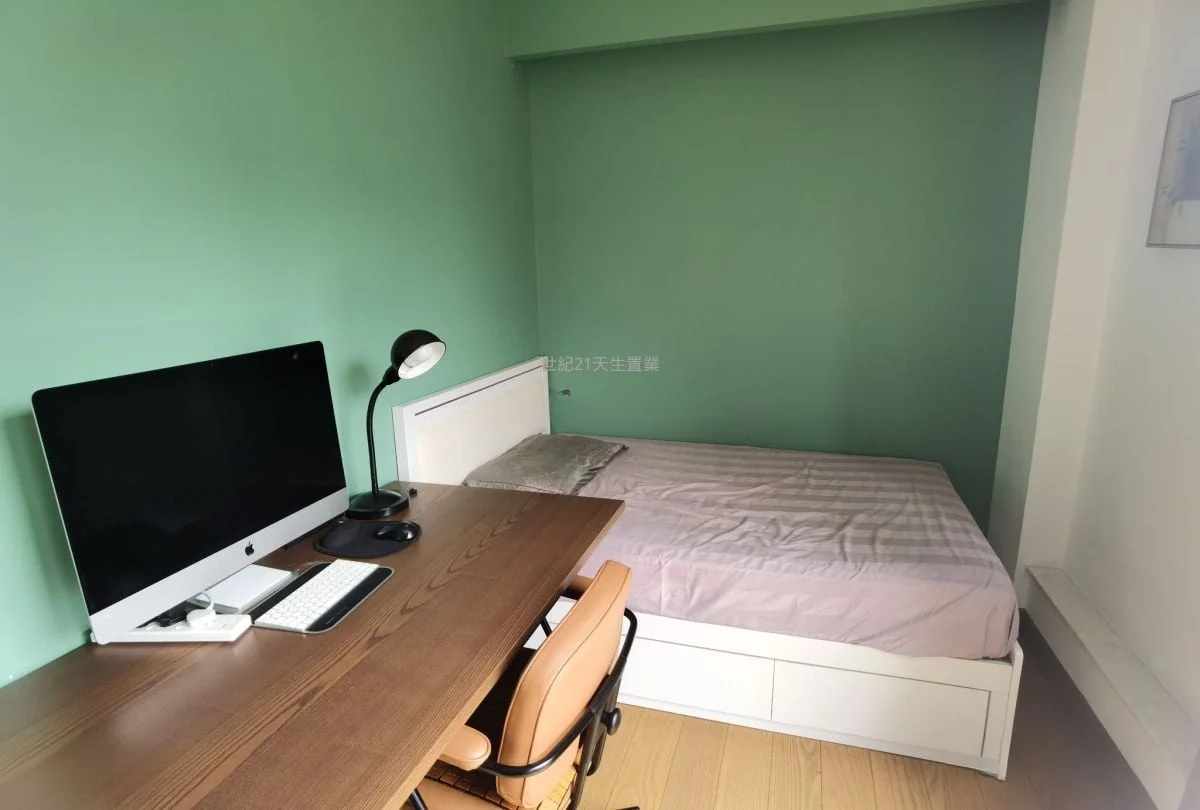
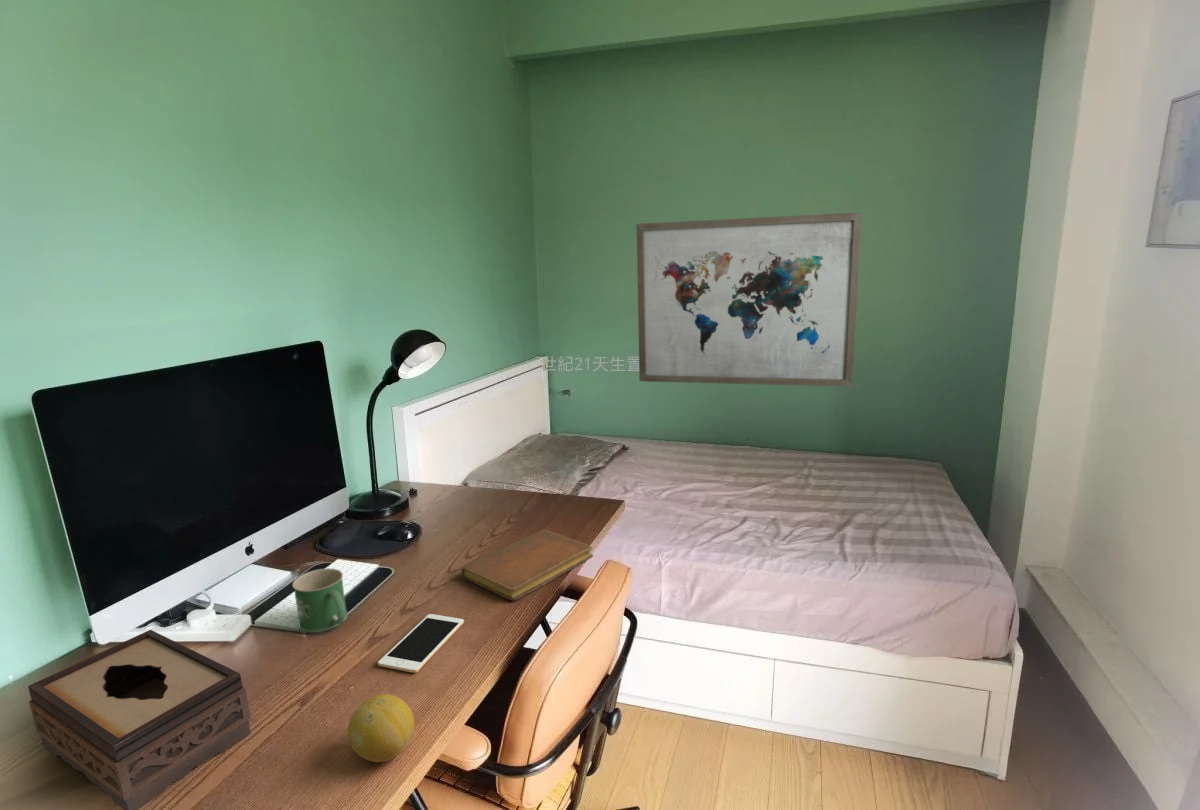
+ notebook [460,528,594,602]
+ wall art [636,211,863,388]
+ cell phone [377,613,465,674]
+ fruit [347,693,416,763]
+ tissue box [27,629,252,810]
+ mug [292,567,349,633]
